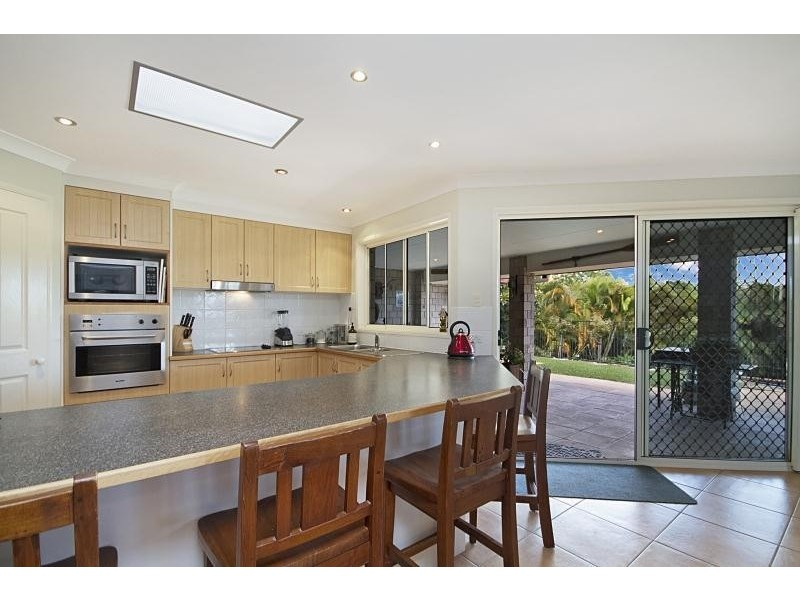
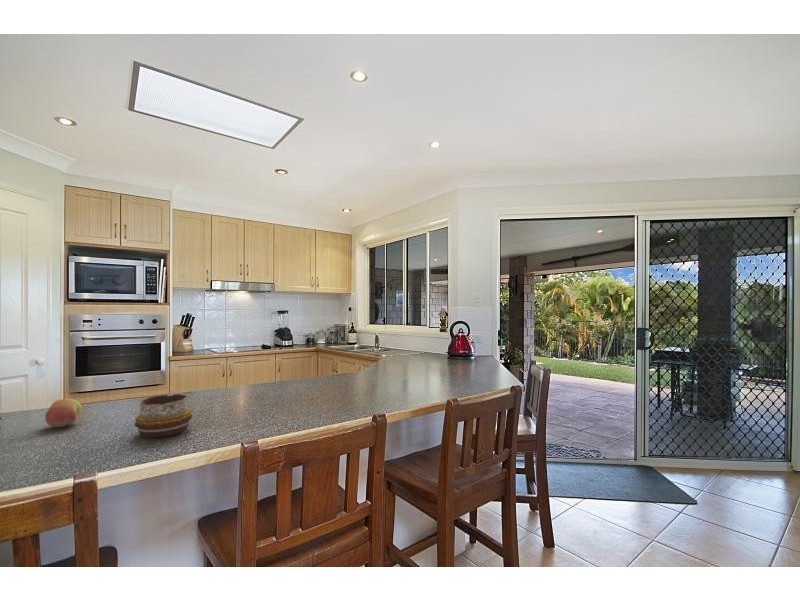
+ fruit [44,398,83,428]
+ decorative bowl [134,393,193,438]
